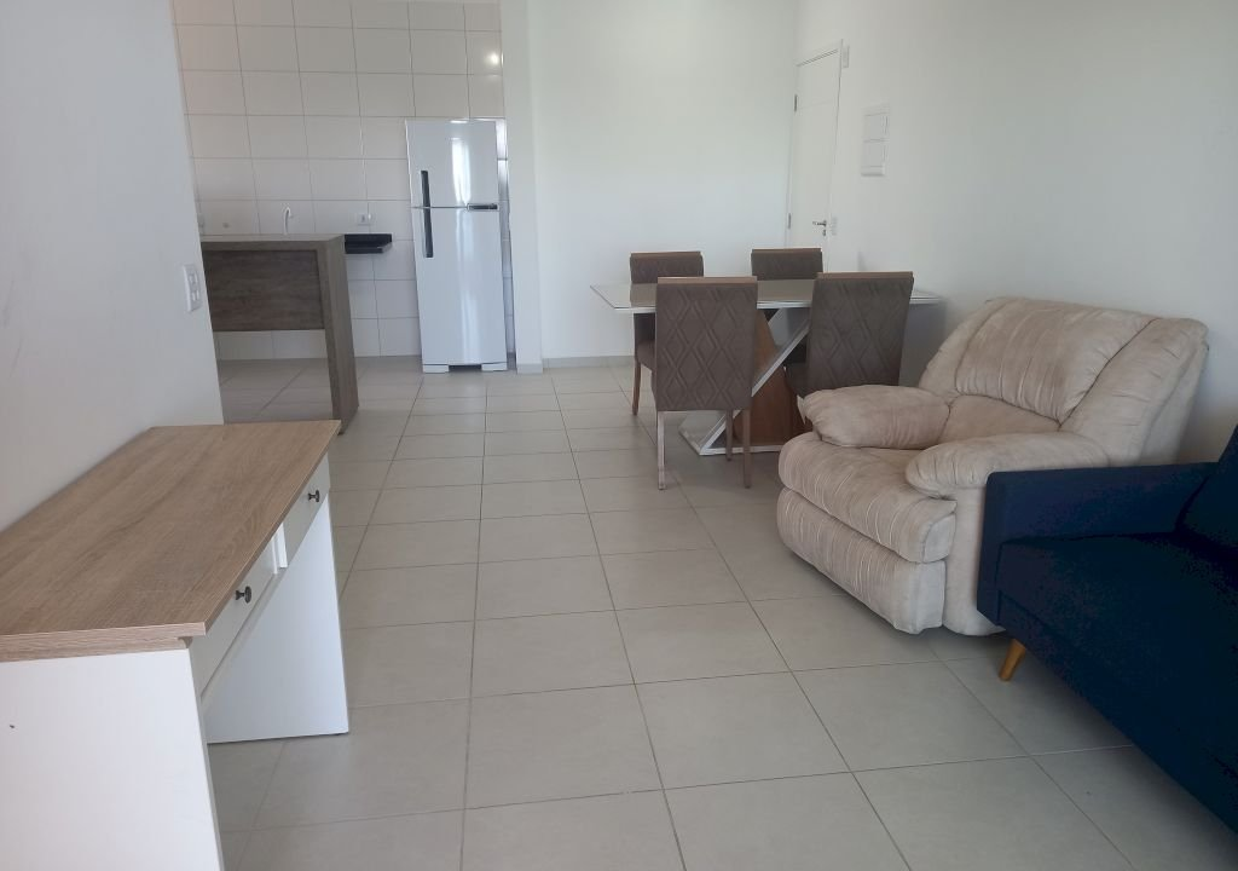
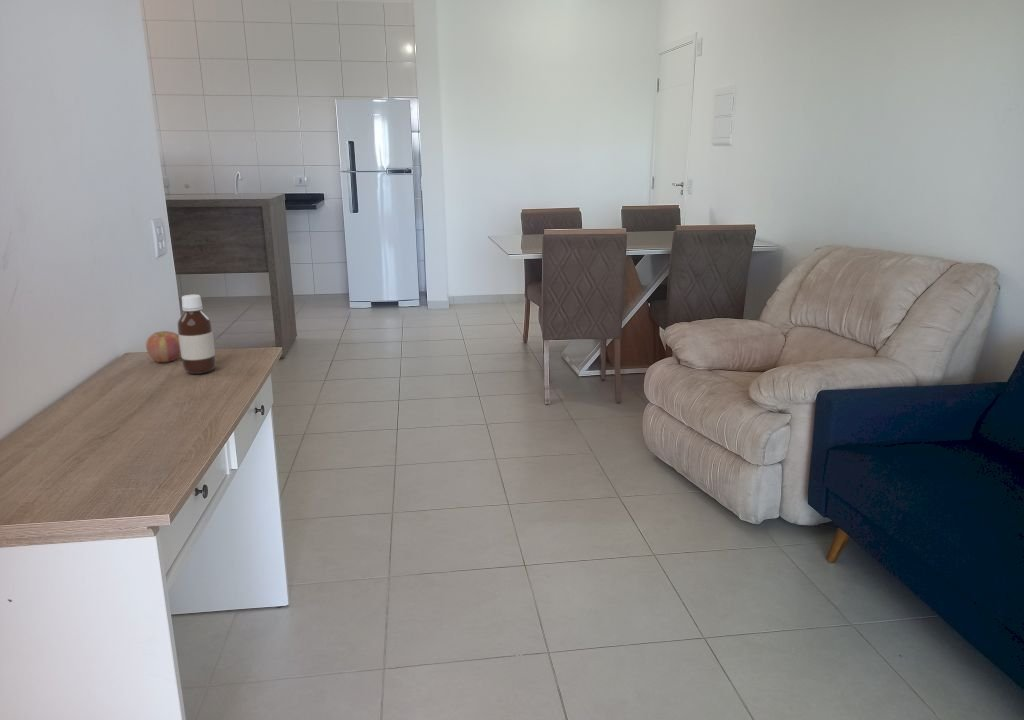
+ apple [145,330,181,363]
+ bottle [177,294,217,375]
